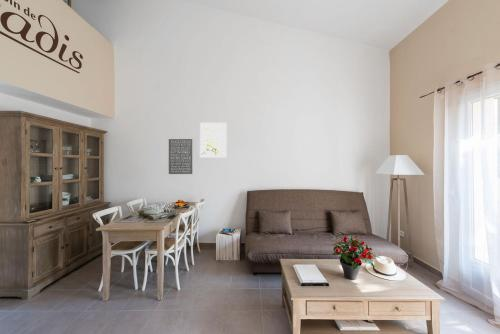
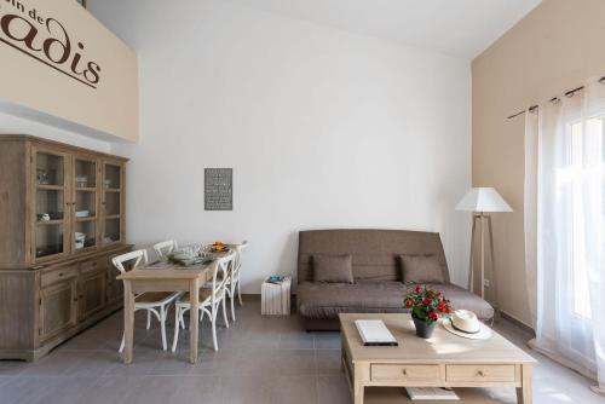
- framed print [199,122,228,159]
